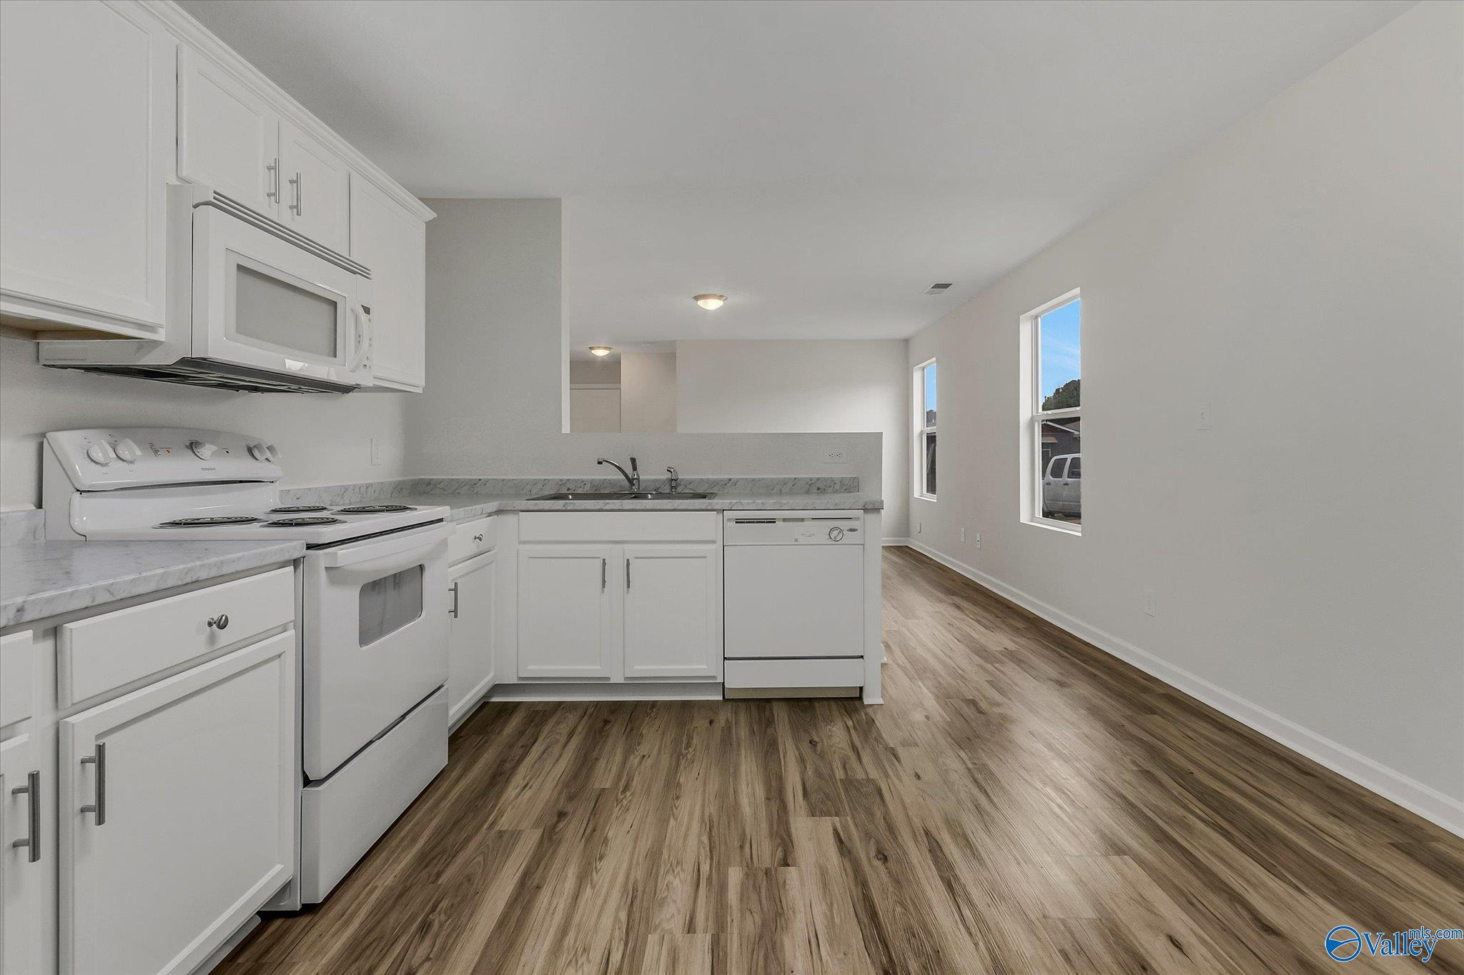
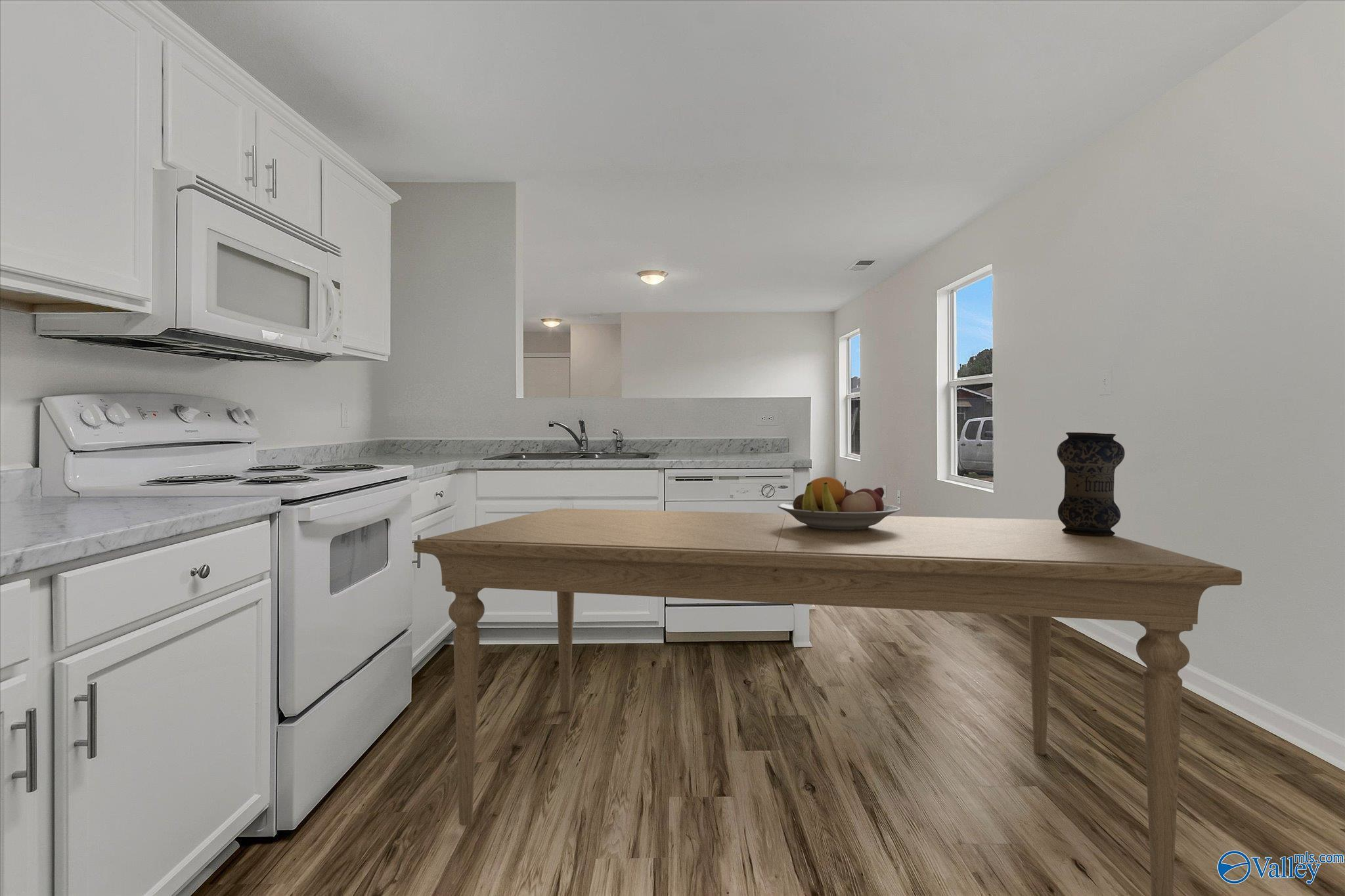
+ fruit bowl [777,476,901,530]
+ dining table [413,507,1243,896]
+ vase [1056,432,1126,536]
